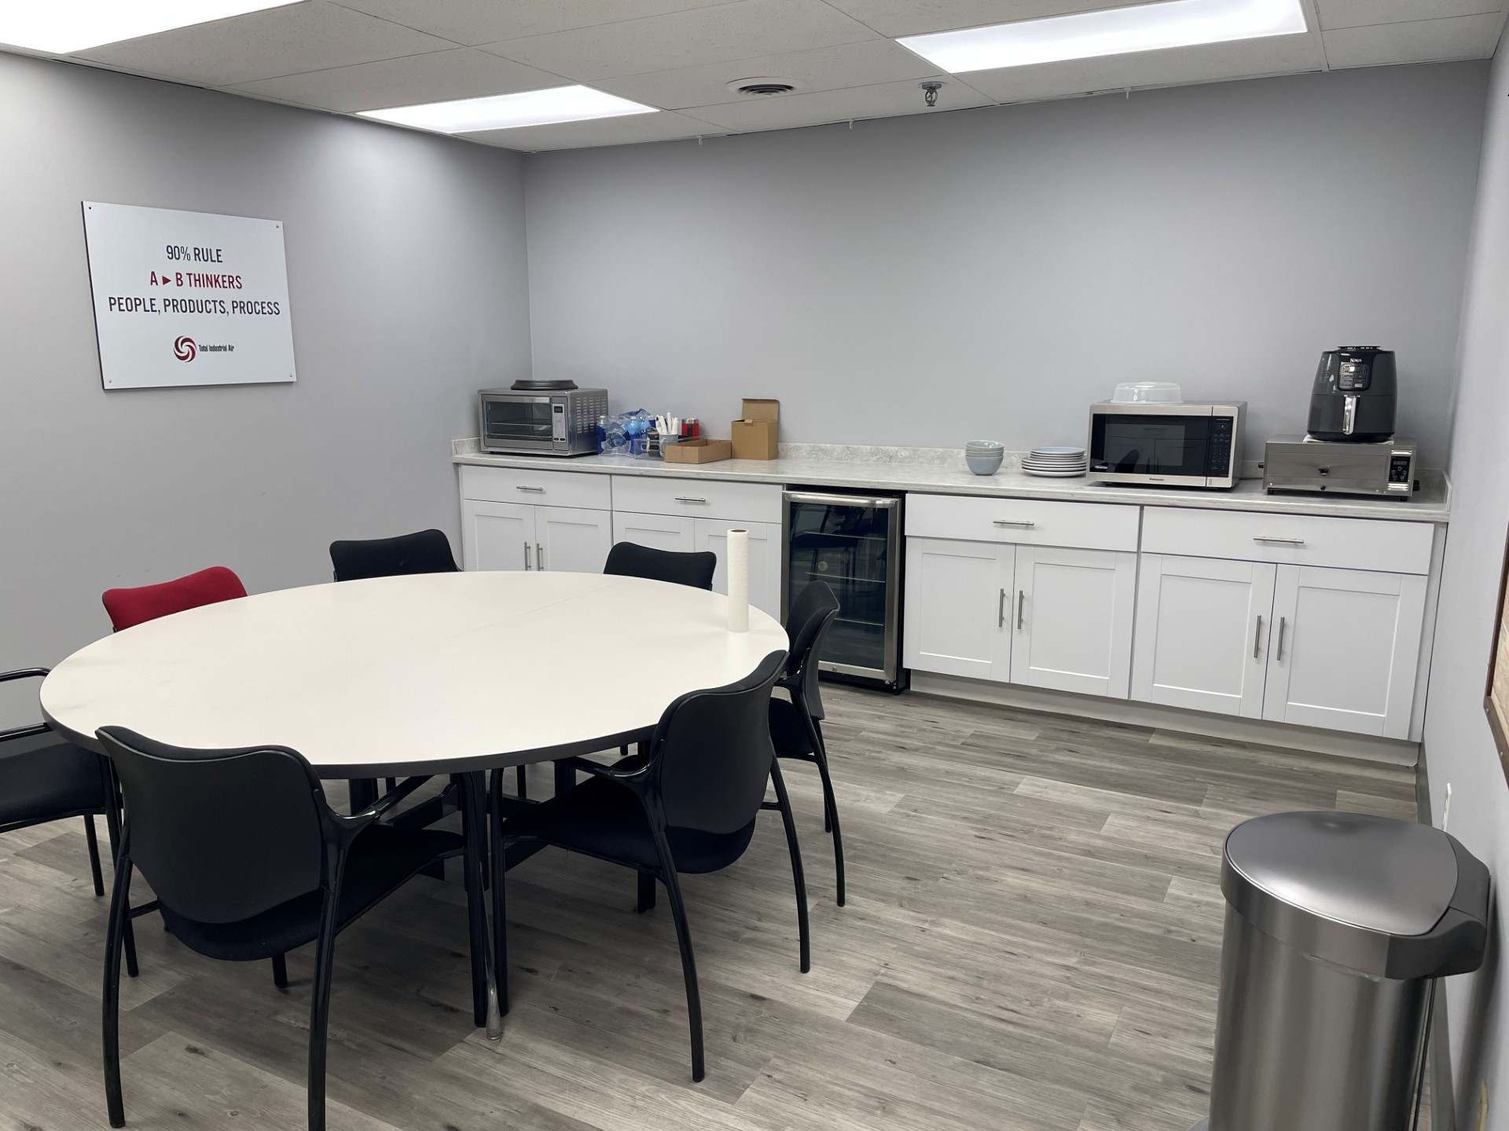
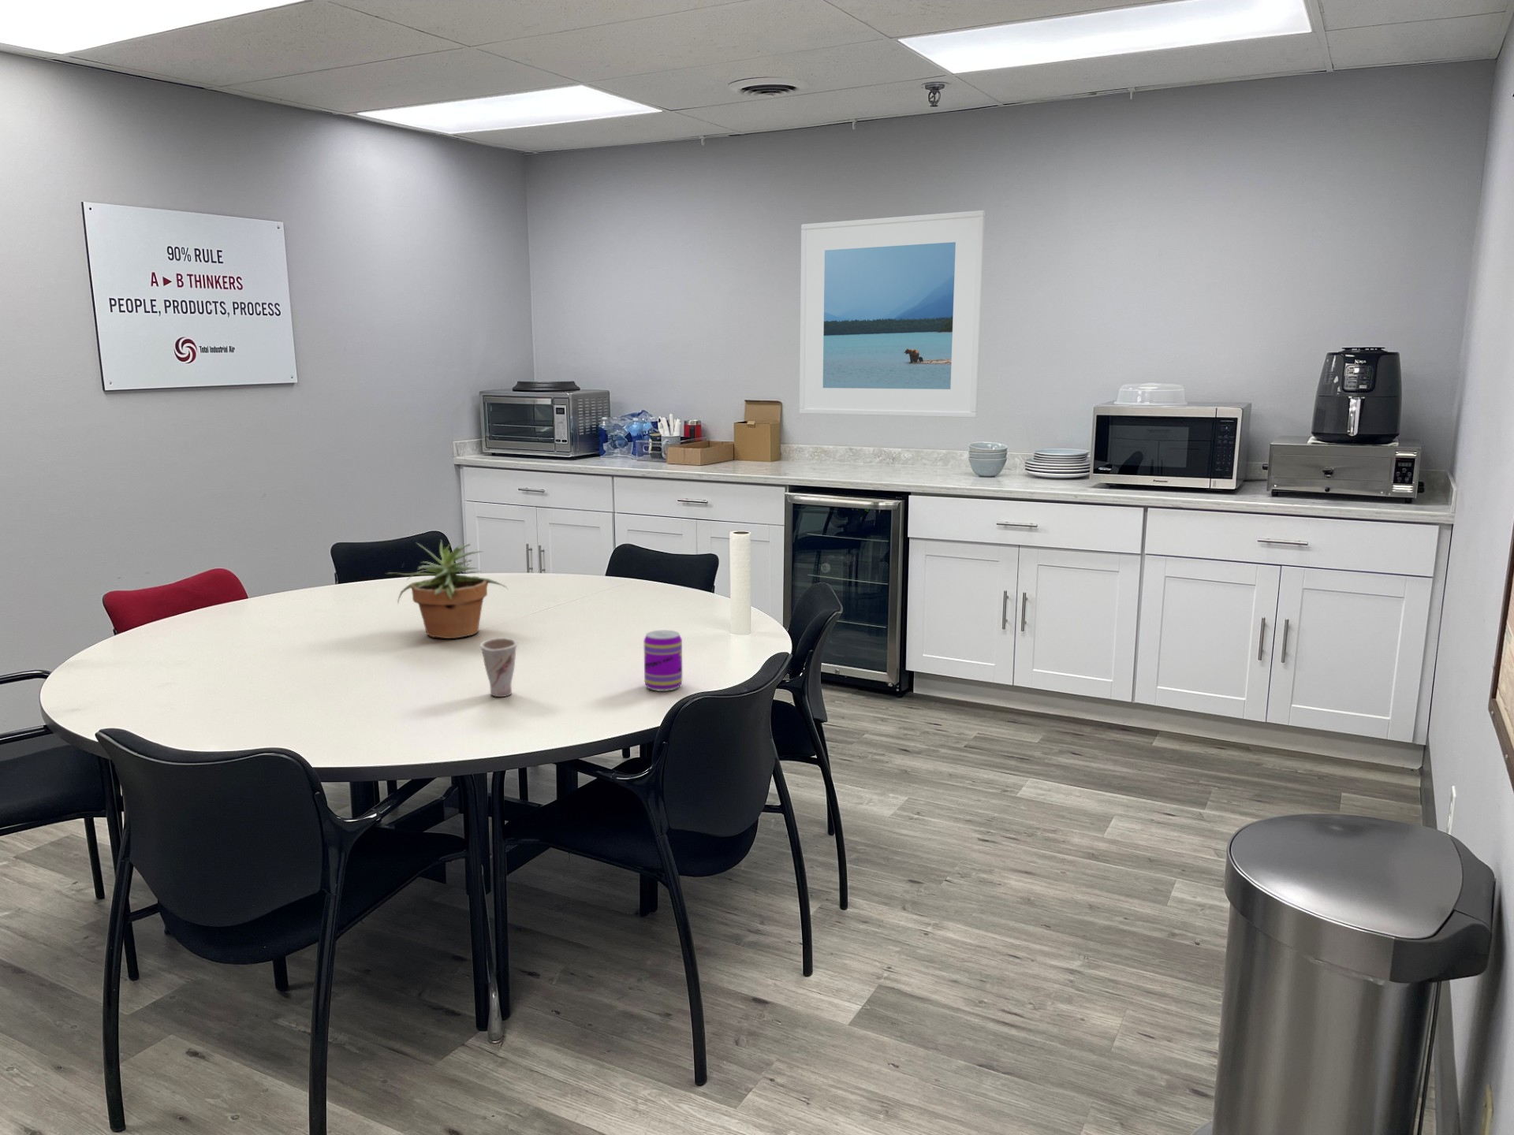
+ potted plant [385,539,509,639]
+ cup [479,637,519,697]
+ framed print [799,210,986,418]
+ beverage can [643,629,683,691]
